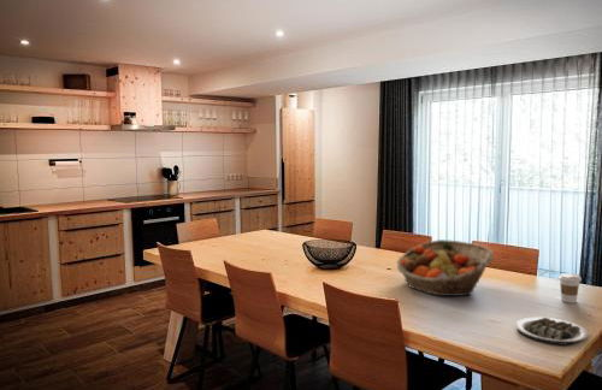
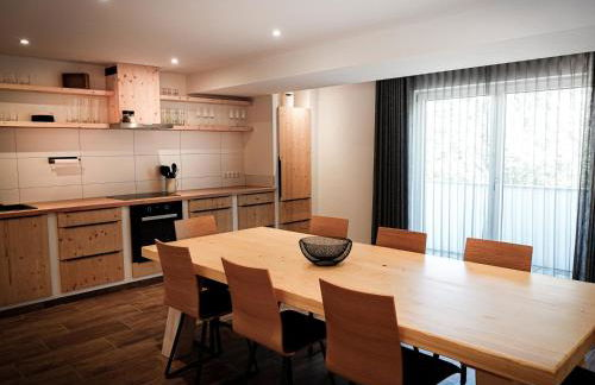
- fruit basket [396,238,495,297]
- plate [515,317,590,347]
- coffee cup [557,272,583,305]
